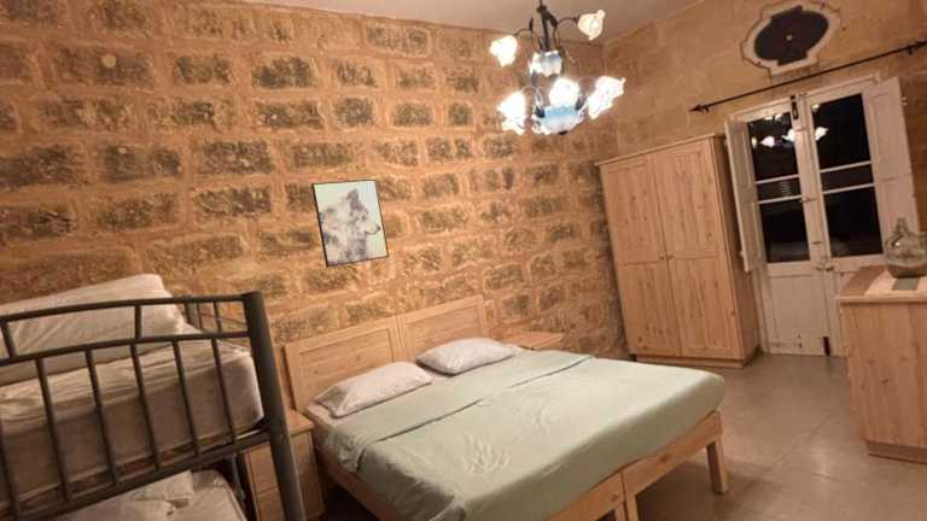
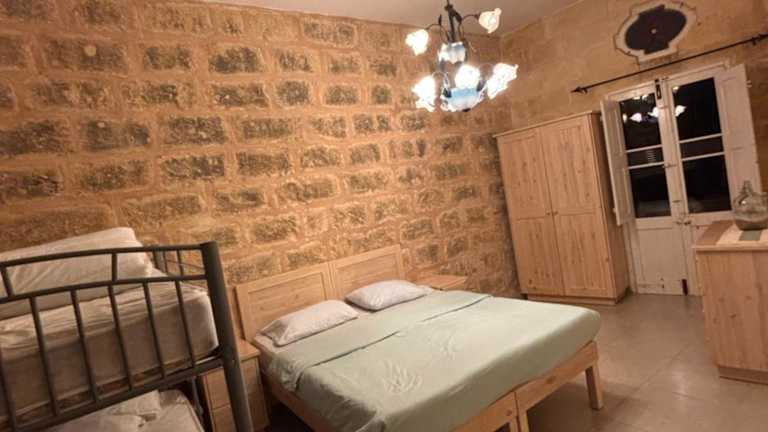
- wall art [310,178,390,269]
